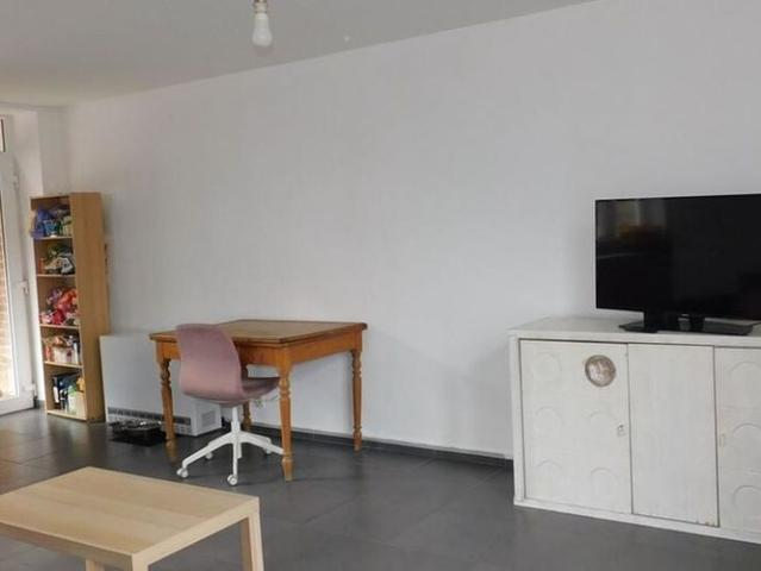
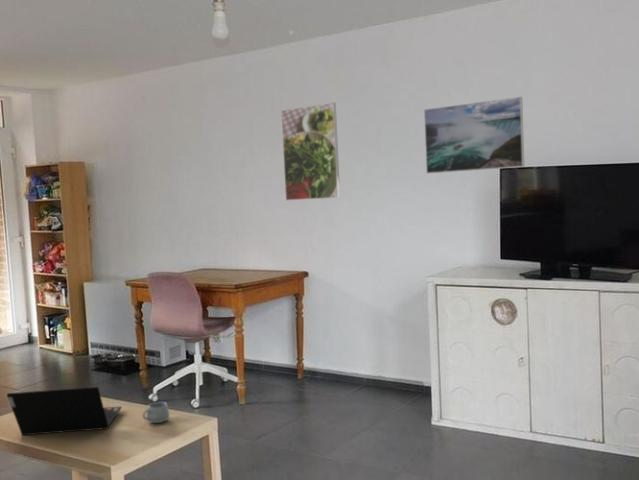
+ laptop computer [6,386,123,436]
+ mug [142,401,170,424]
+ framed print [280,102,341,201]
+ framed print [423,96,525,175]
